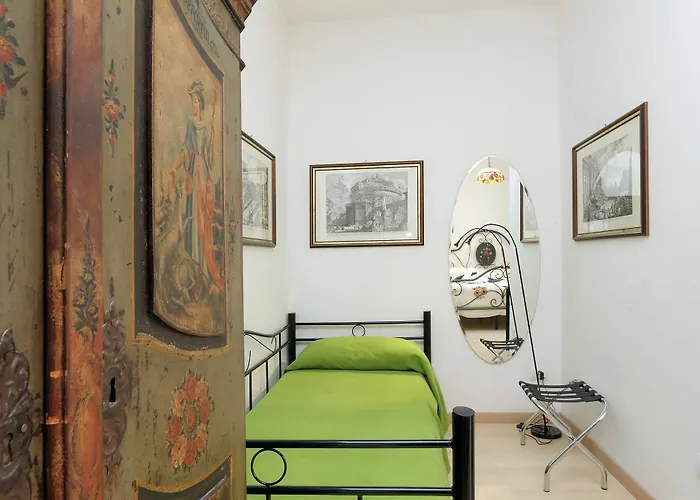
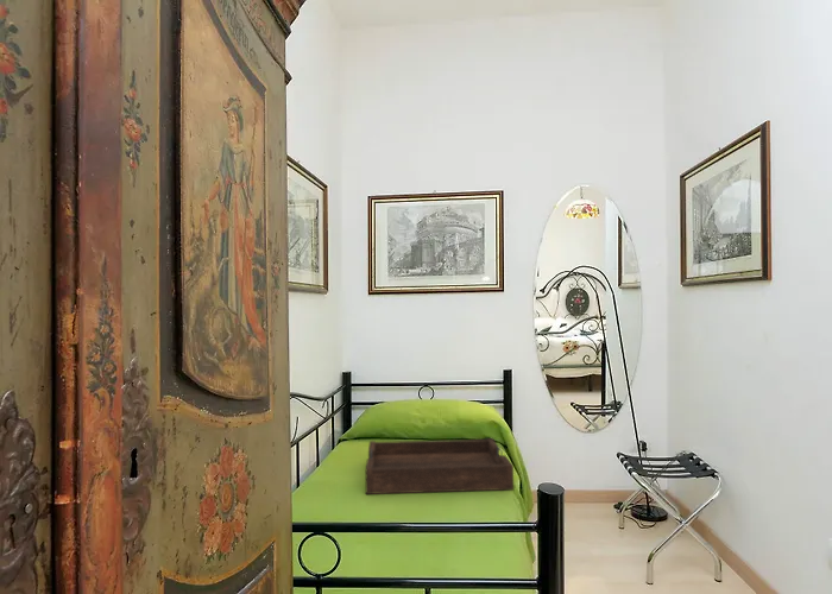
+ tray [365,437,515,495]
